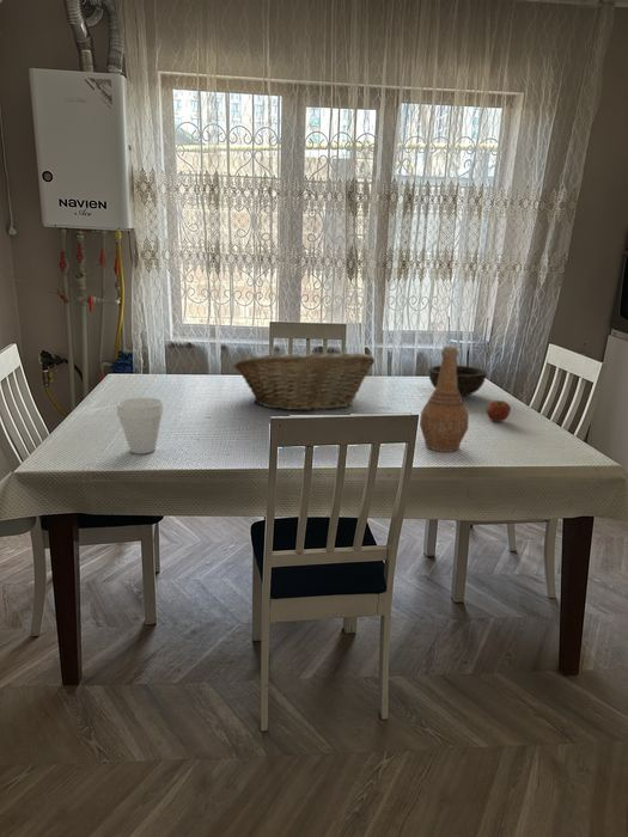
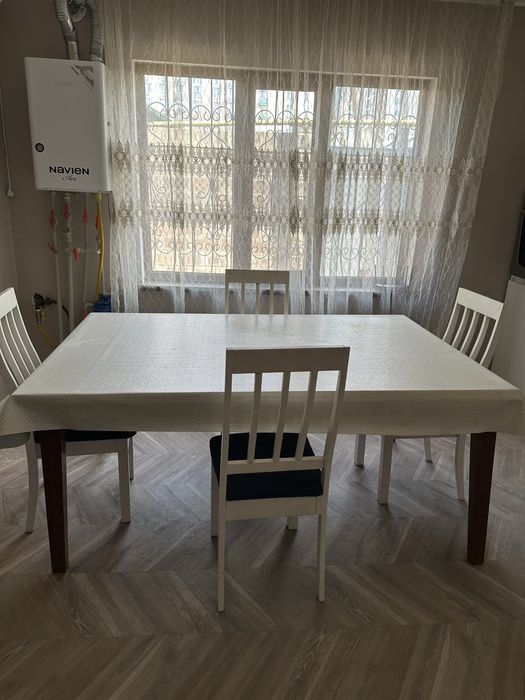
- cup [116,397,164,454]
- apple [486,399,512,423]
- fruit basket [233,349,376,411]
- bowl [428,365,488,398]
- vase [419,344,470,453]
